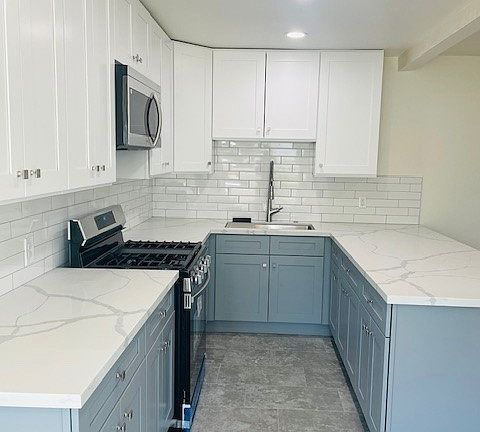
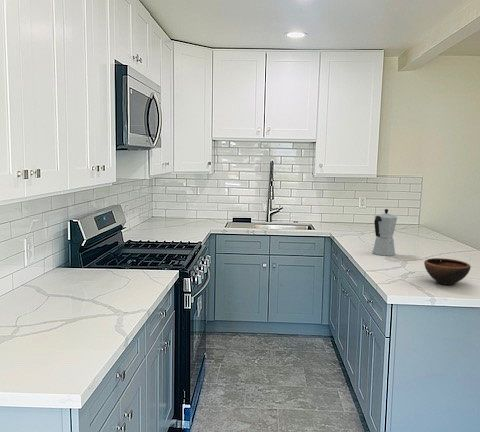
+ moka pot [372,208,398,257]
+ bowl [423,257,472,286]
